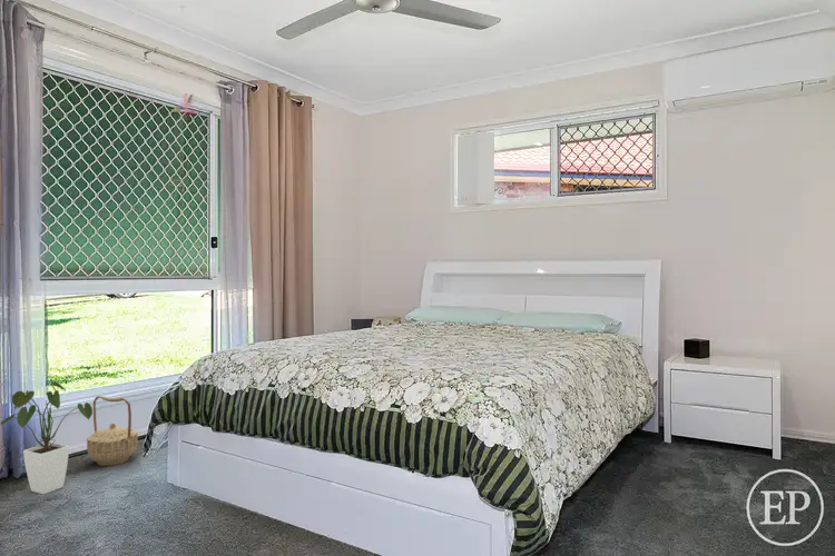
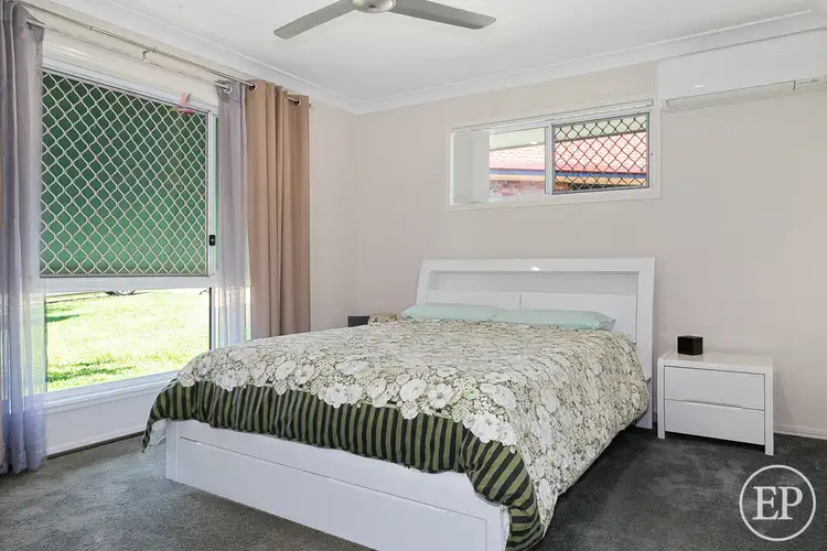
- house plant [0,378,94,495]
- basket [86,395,139,467]
